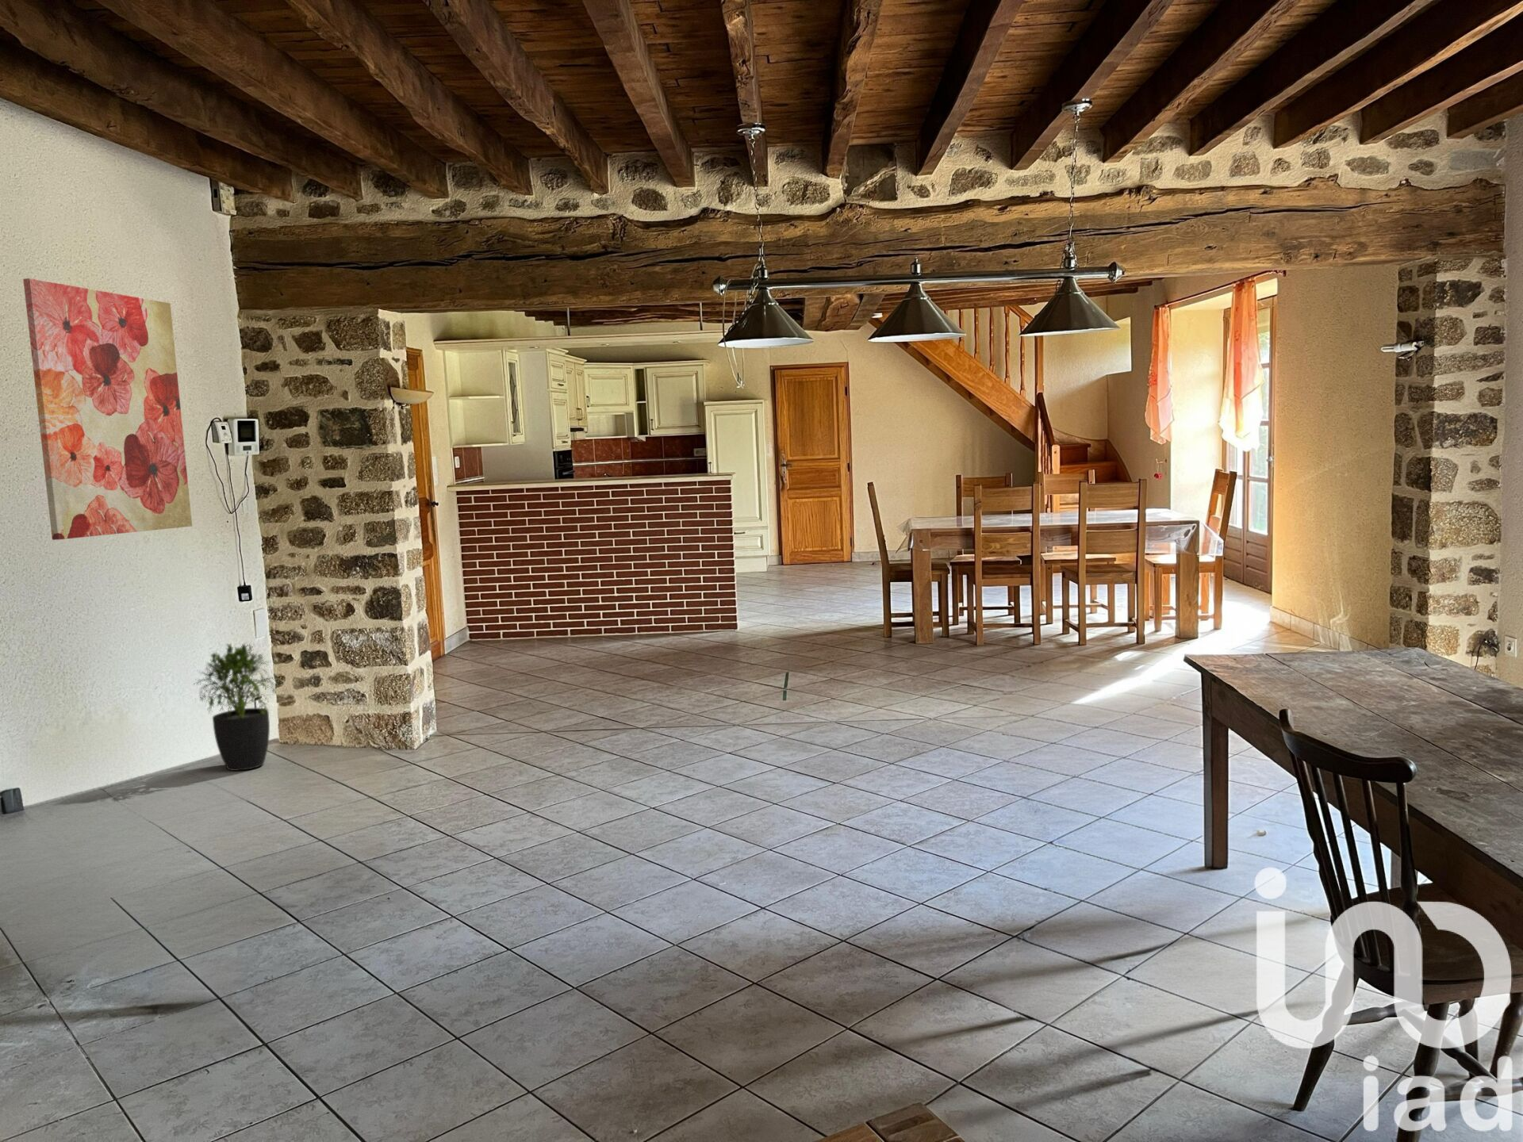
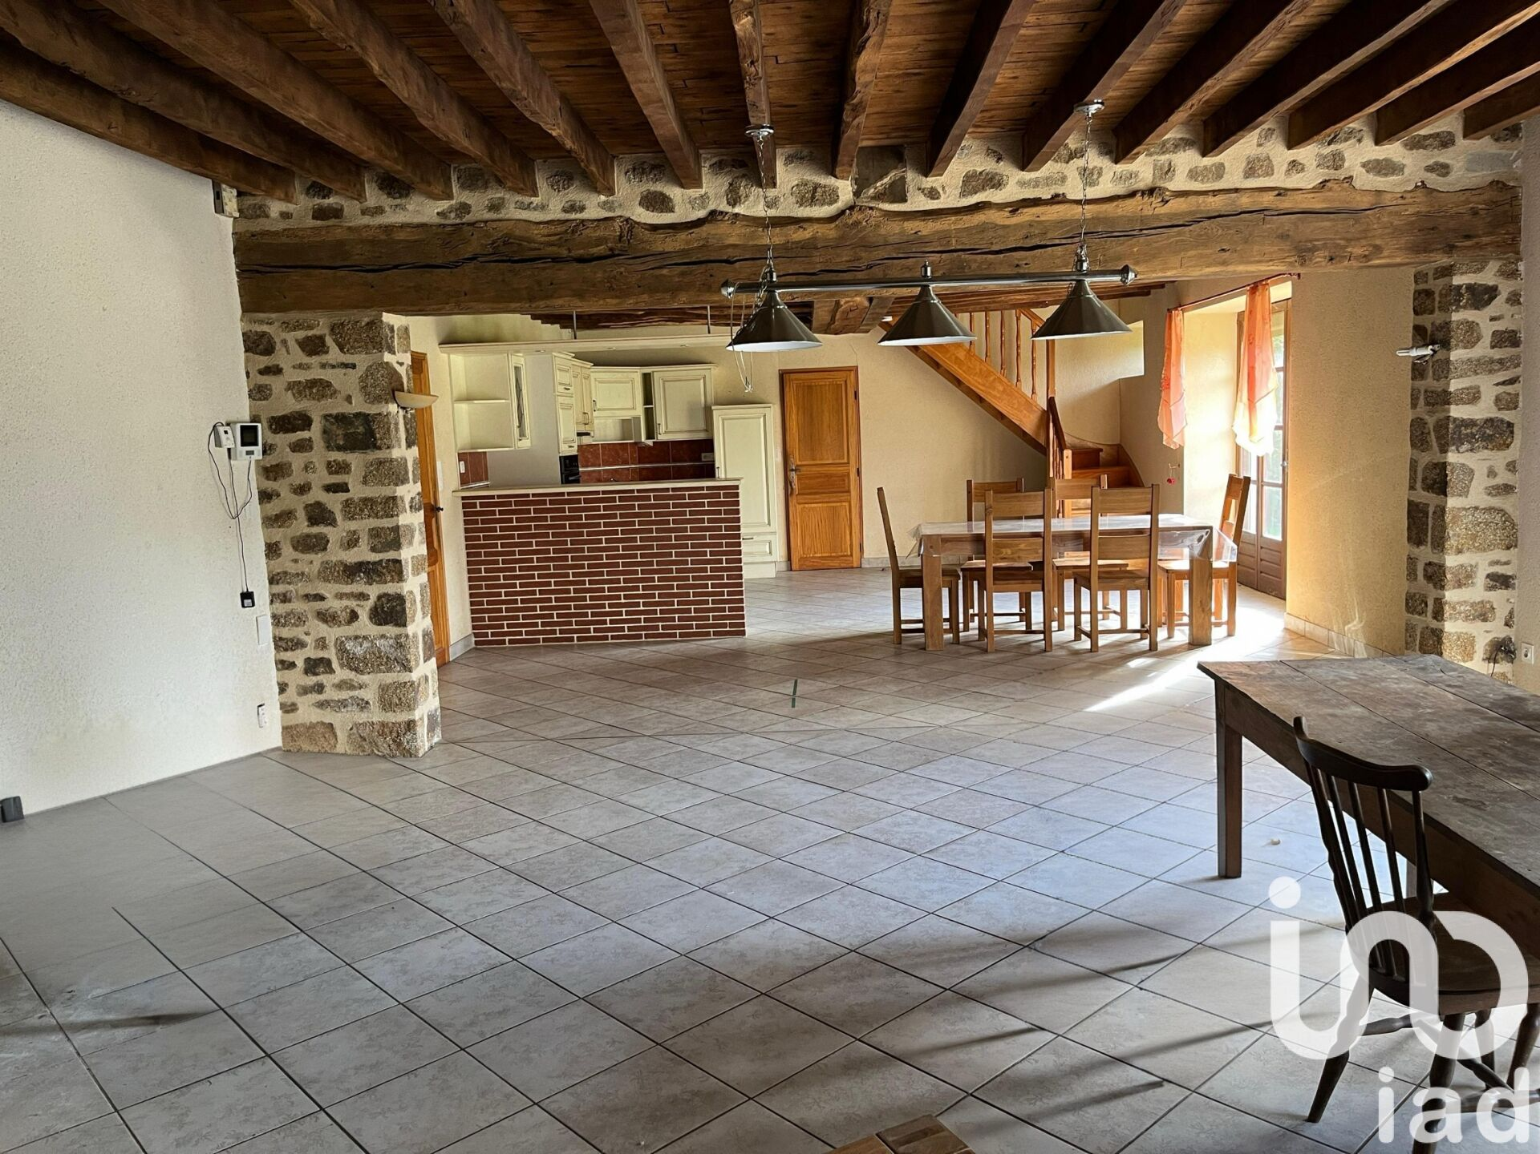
- potted plant [191,641,284,771]
- wall art [23,277,193,541]
